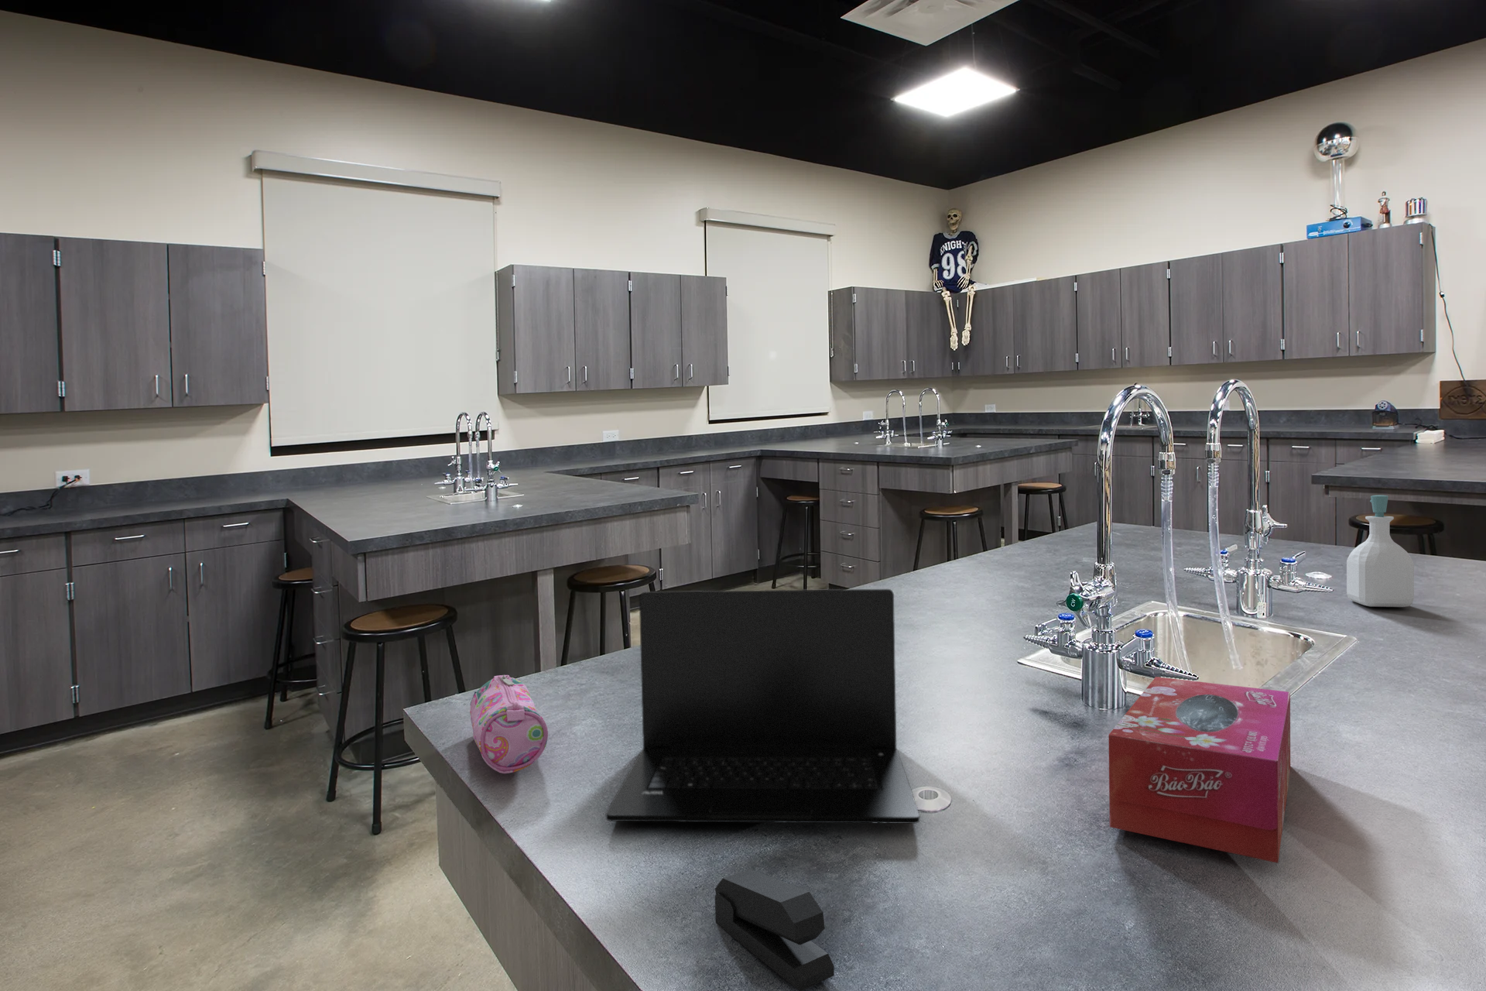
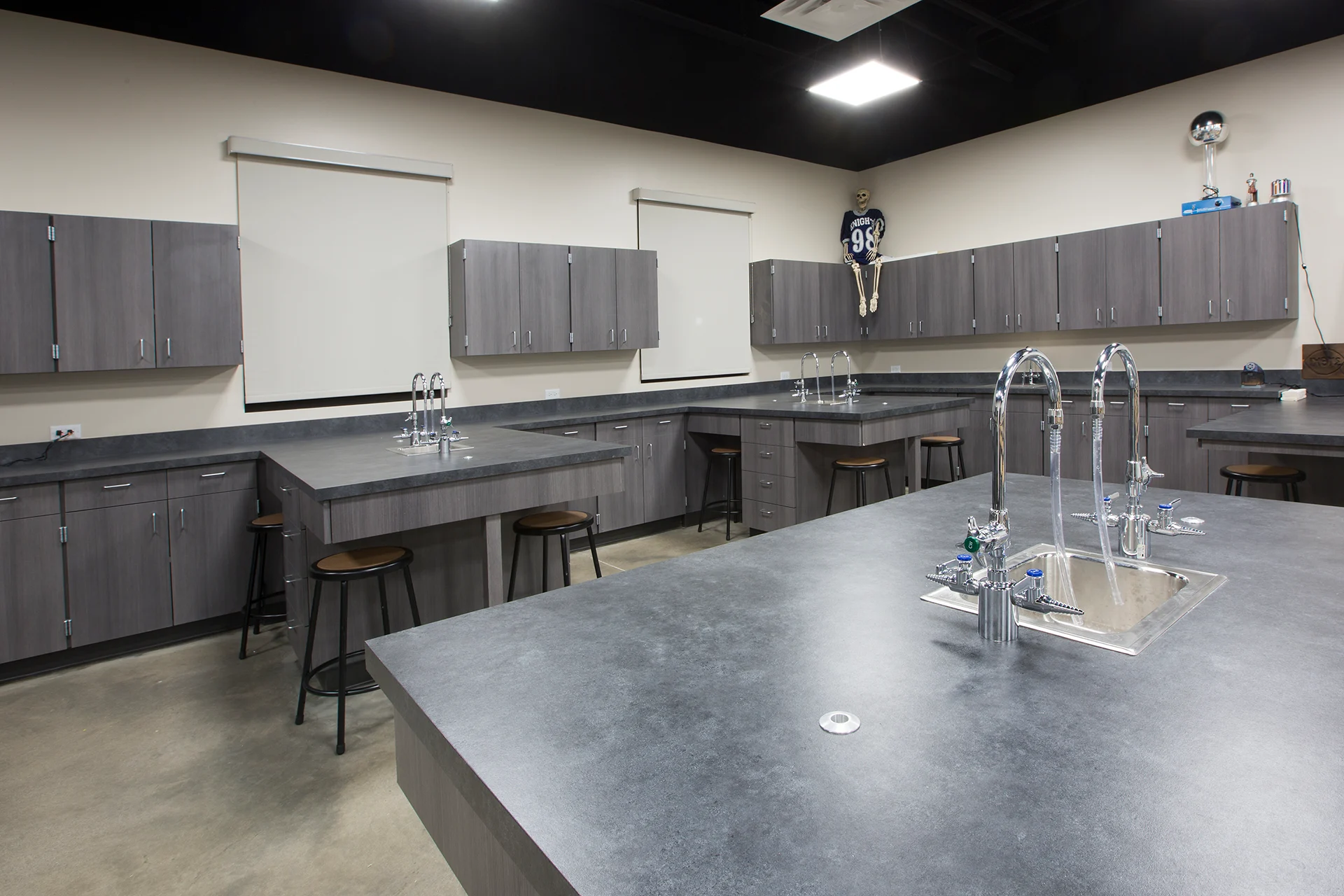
- pencil case [469,675,548,774]
- tissue box [1108,676,1291,864]
- laptop [605,588,920,824]
- soap bottle [1346,494,1415,607]
- stapler [714,868,835,991]
